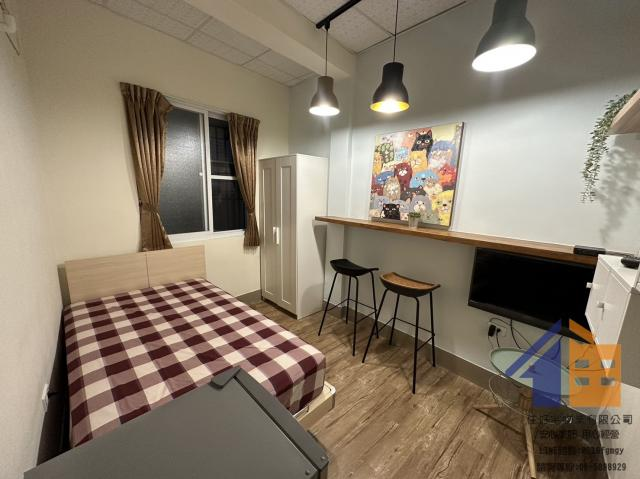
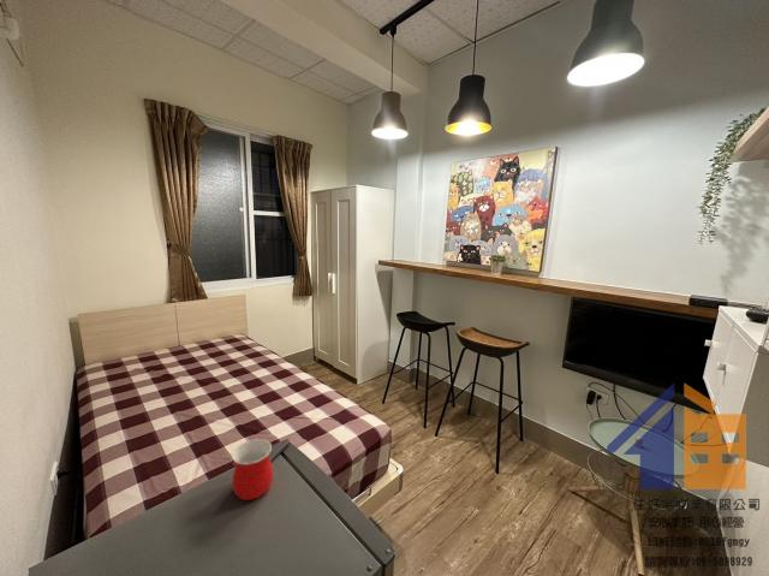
+ mug [231,437,274,501]
